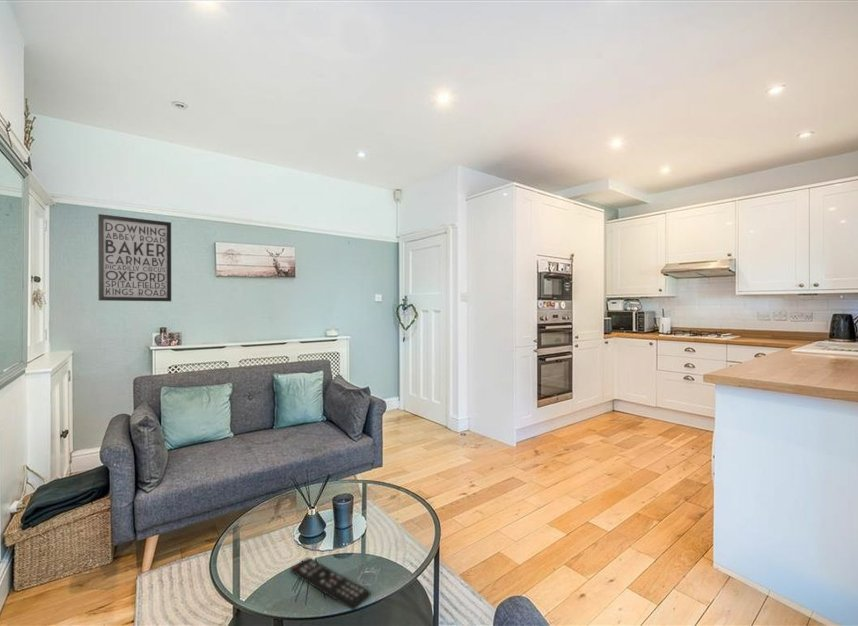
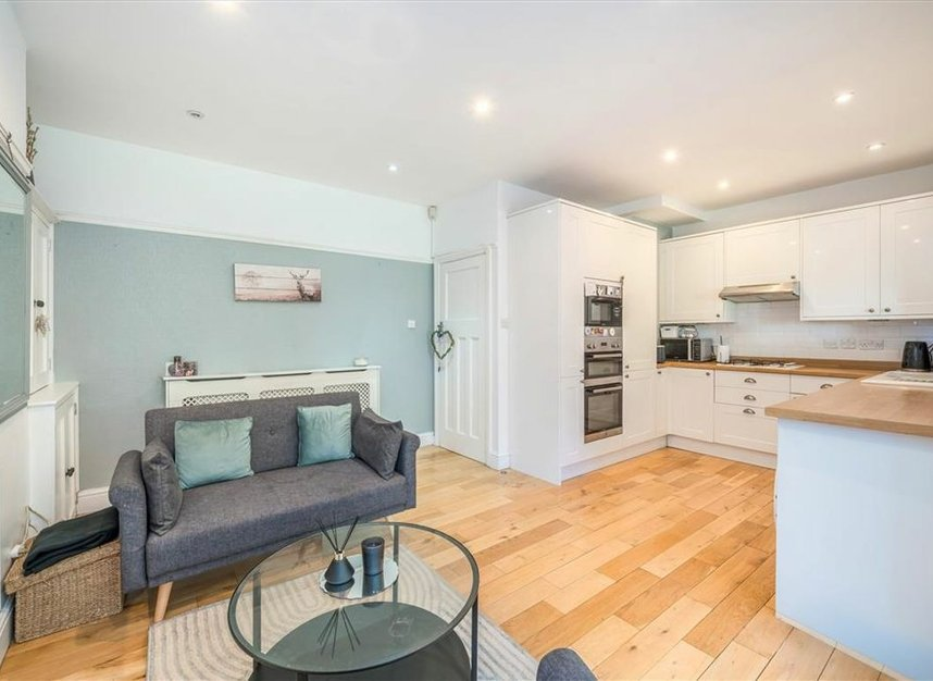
- remote control [290,556,371,612]
- wall art [97,213,172,302]
